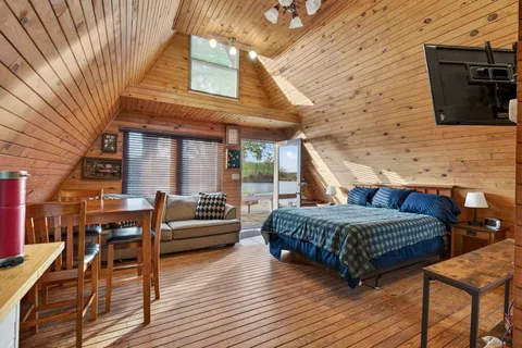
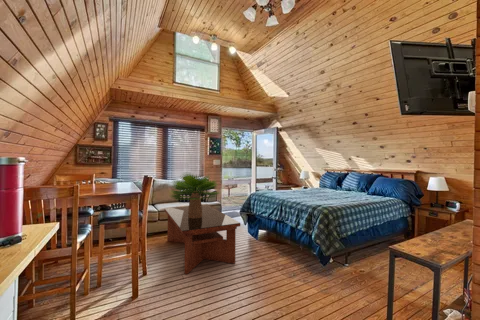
+ coffee table [164,204,241,275]
+ potted plant [169,170,223,218]
